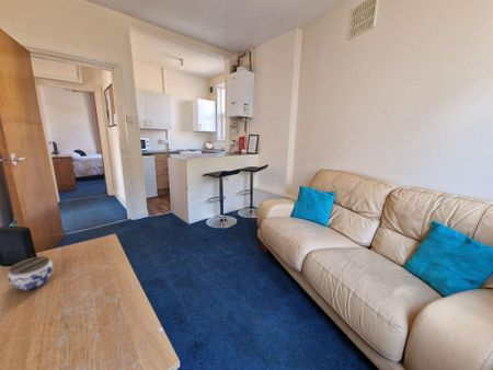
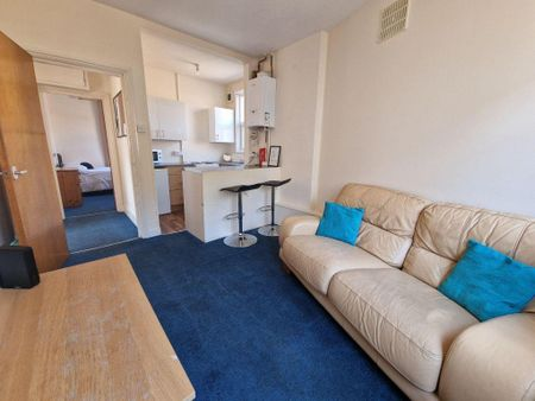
- jar [7,255,54,292]
